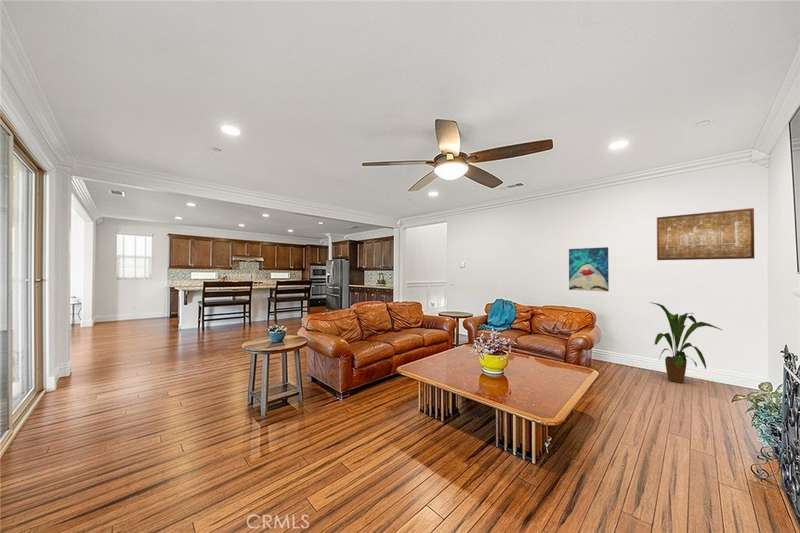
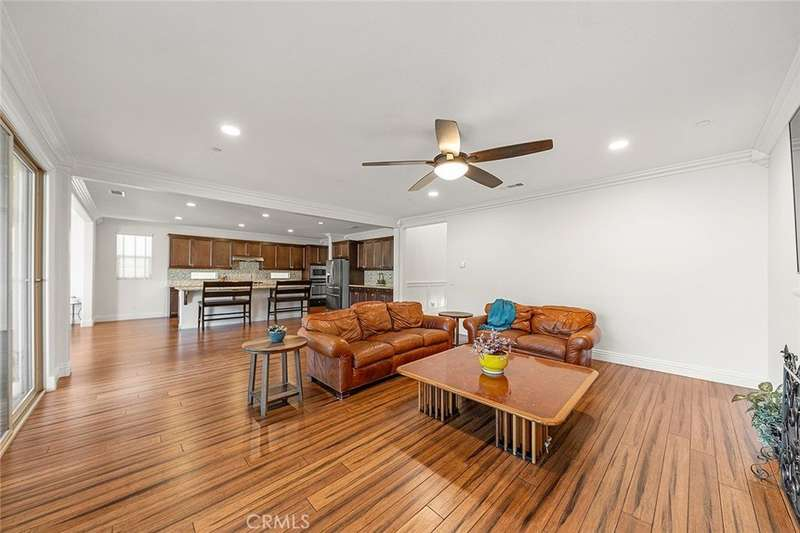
- wall art [656,207,755,261]
- house plant [649,301,723,384]
- wall art [568,246,610,293]
